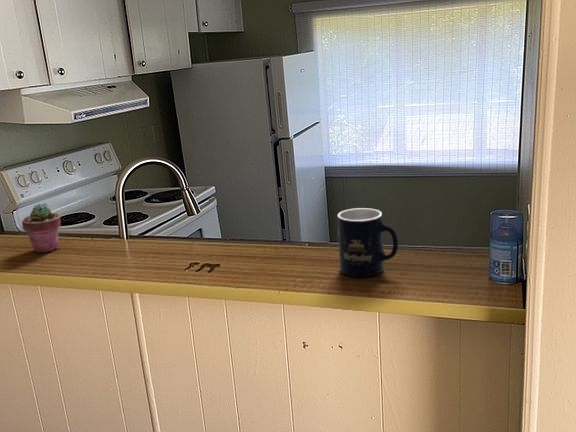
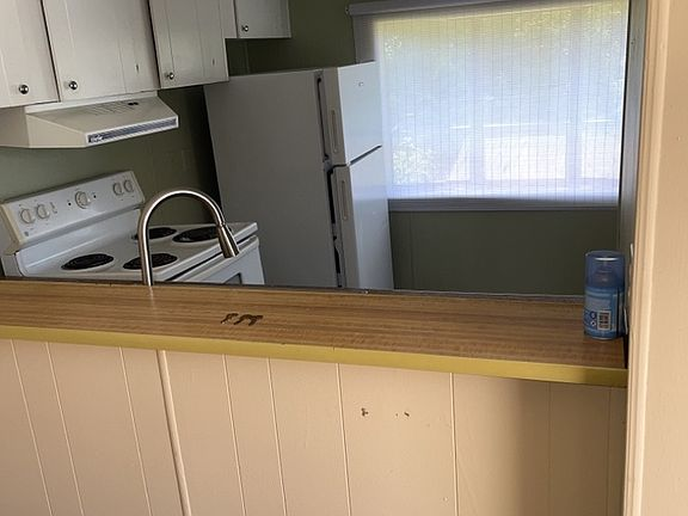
- mug [336,207,399,278]
- potted succulent [21,203,62,254]
